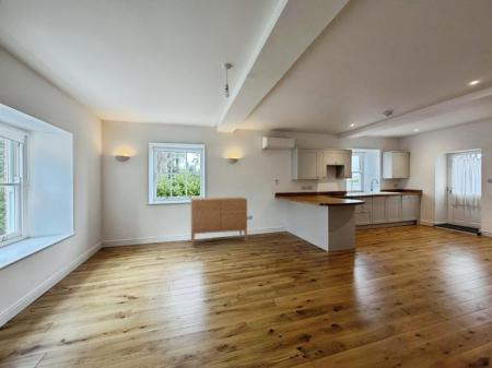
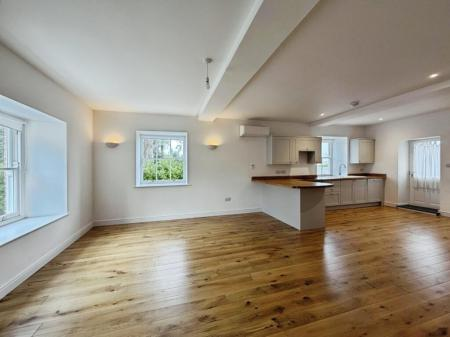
- sideboard [190,197,248,247]
